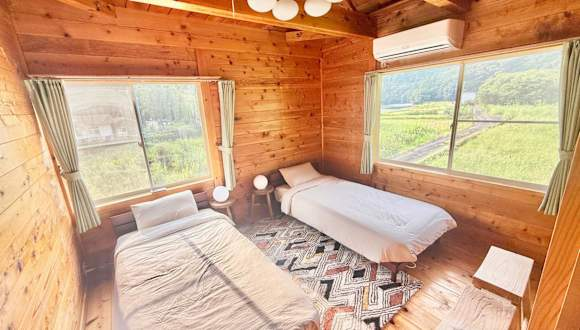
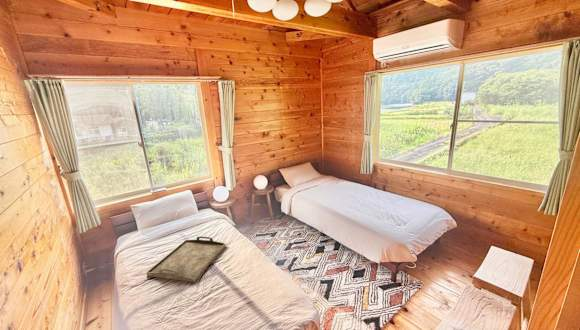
+ serving tray [145,235,226,283]
